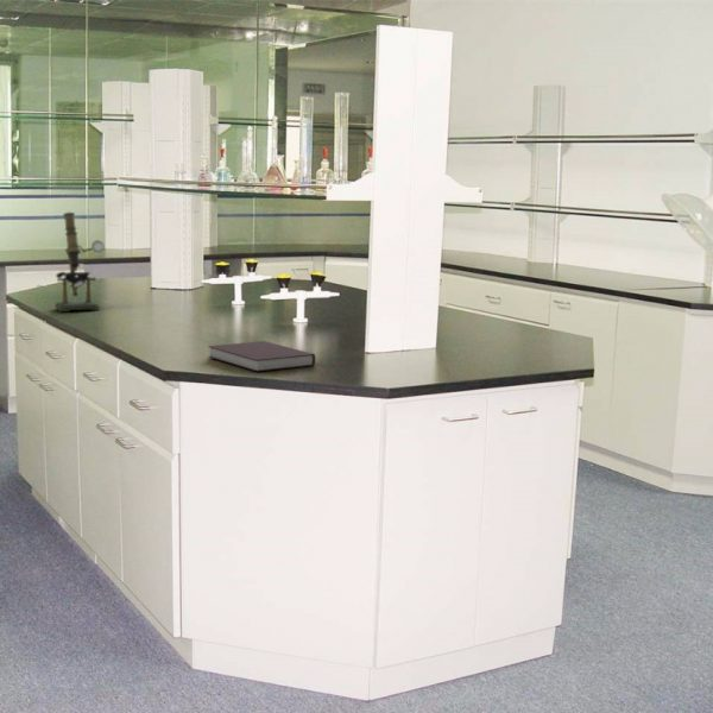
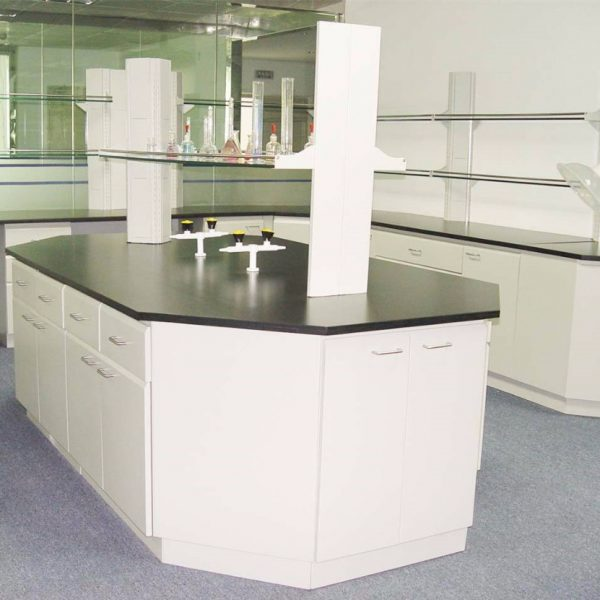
- microscope [53,212,105,313]
- notebook [207,340,316,373]
